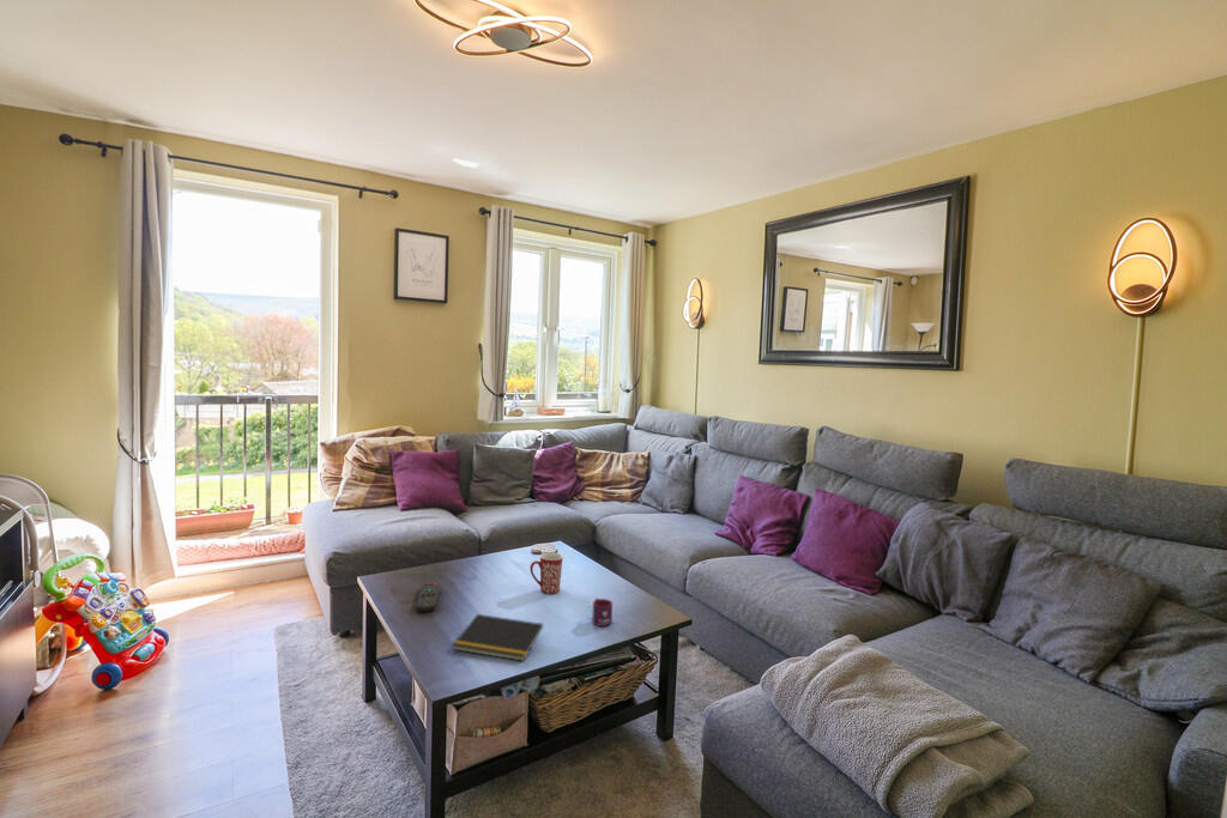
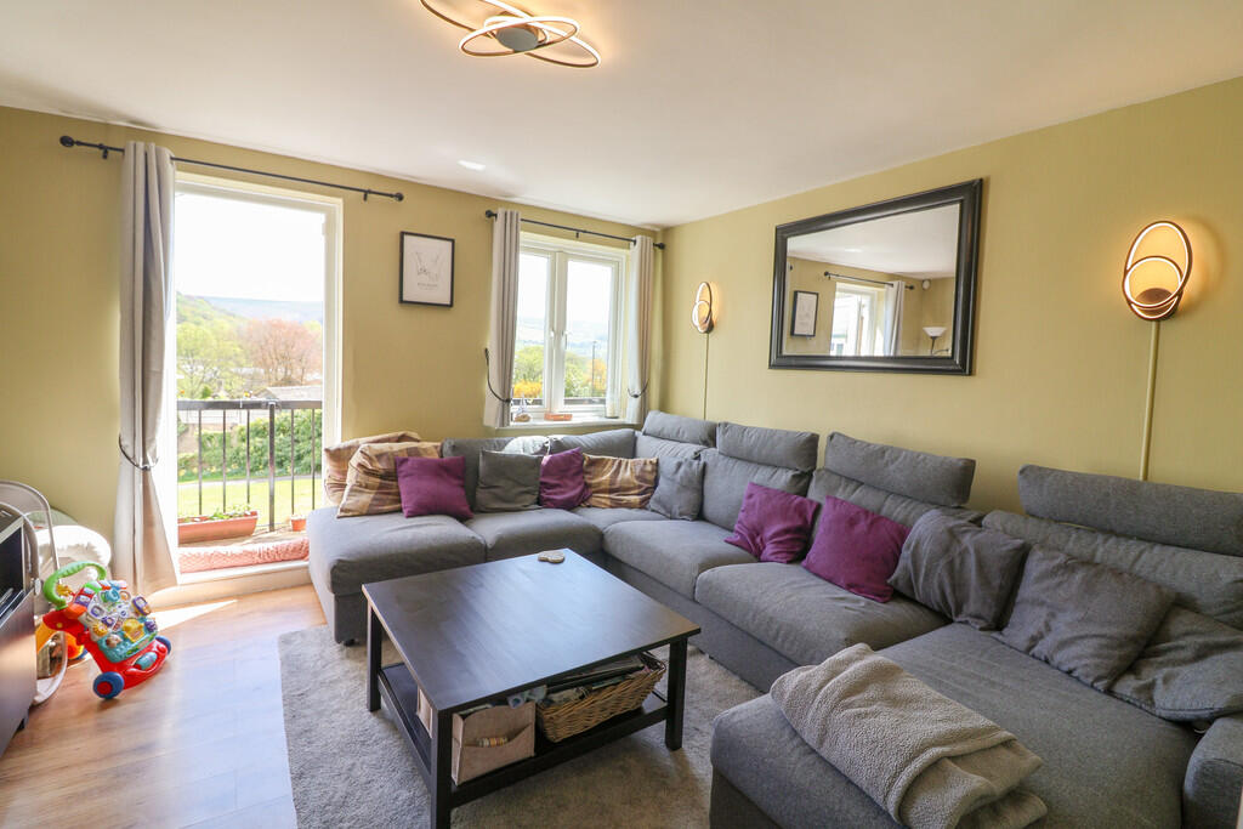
- mug [528,551,564,595]
- mug [591,598,614,628]
- notepad [452,613,544,662]
- remote control [415,582,441,612]
